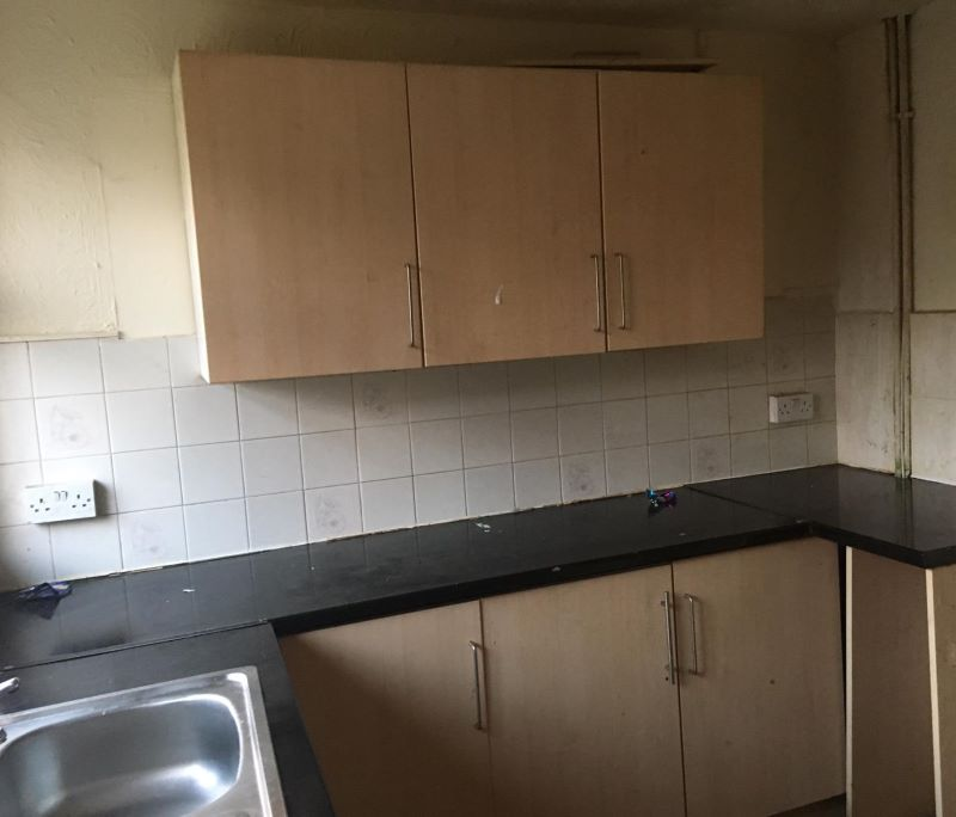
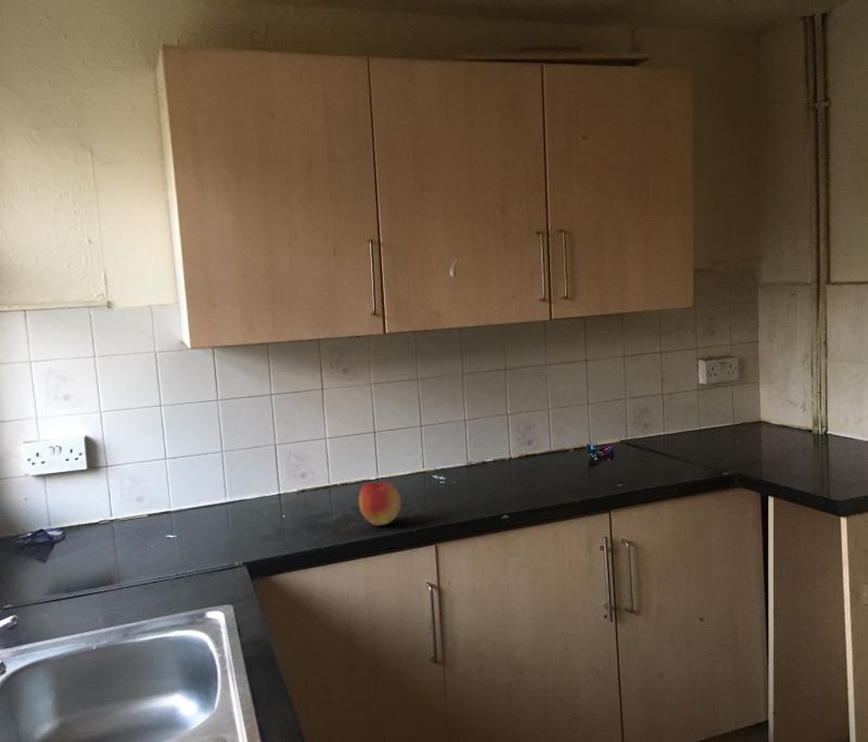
+ apple [358,482,403,527]
